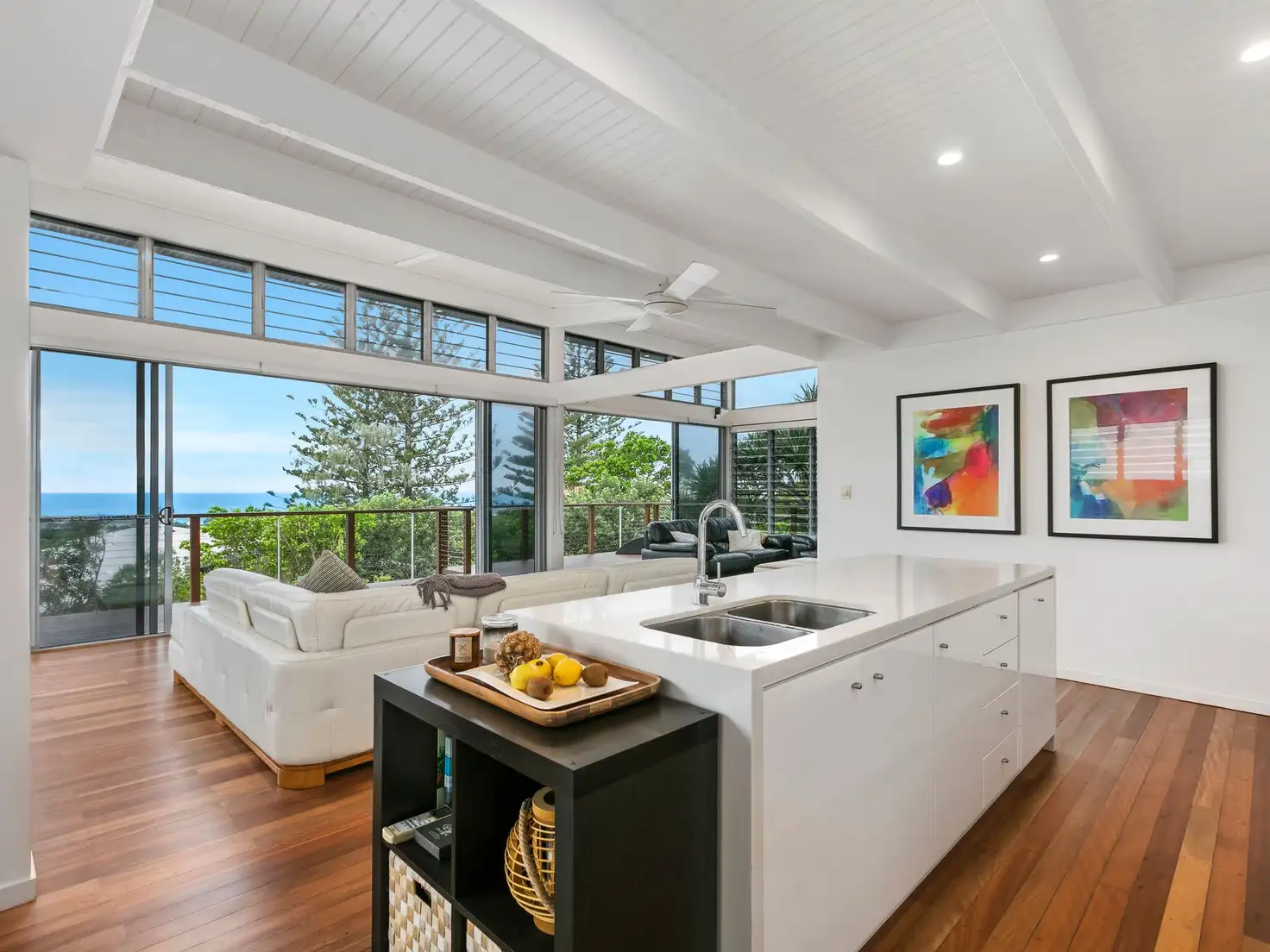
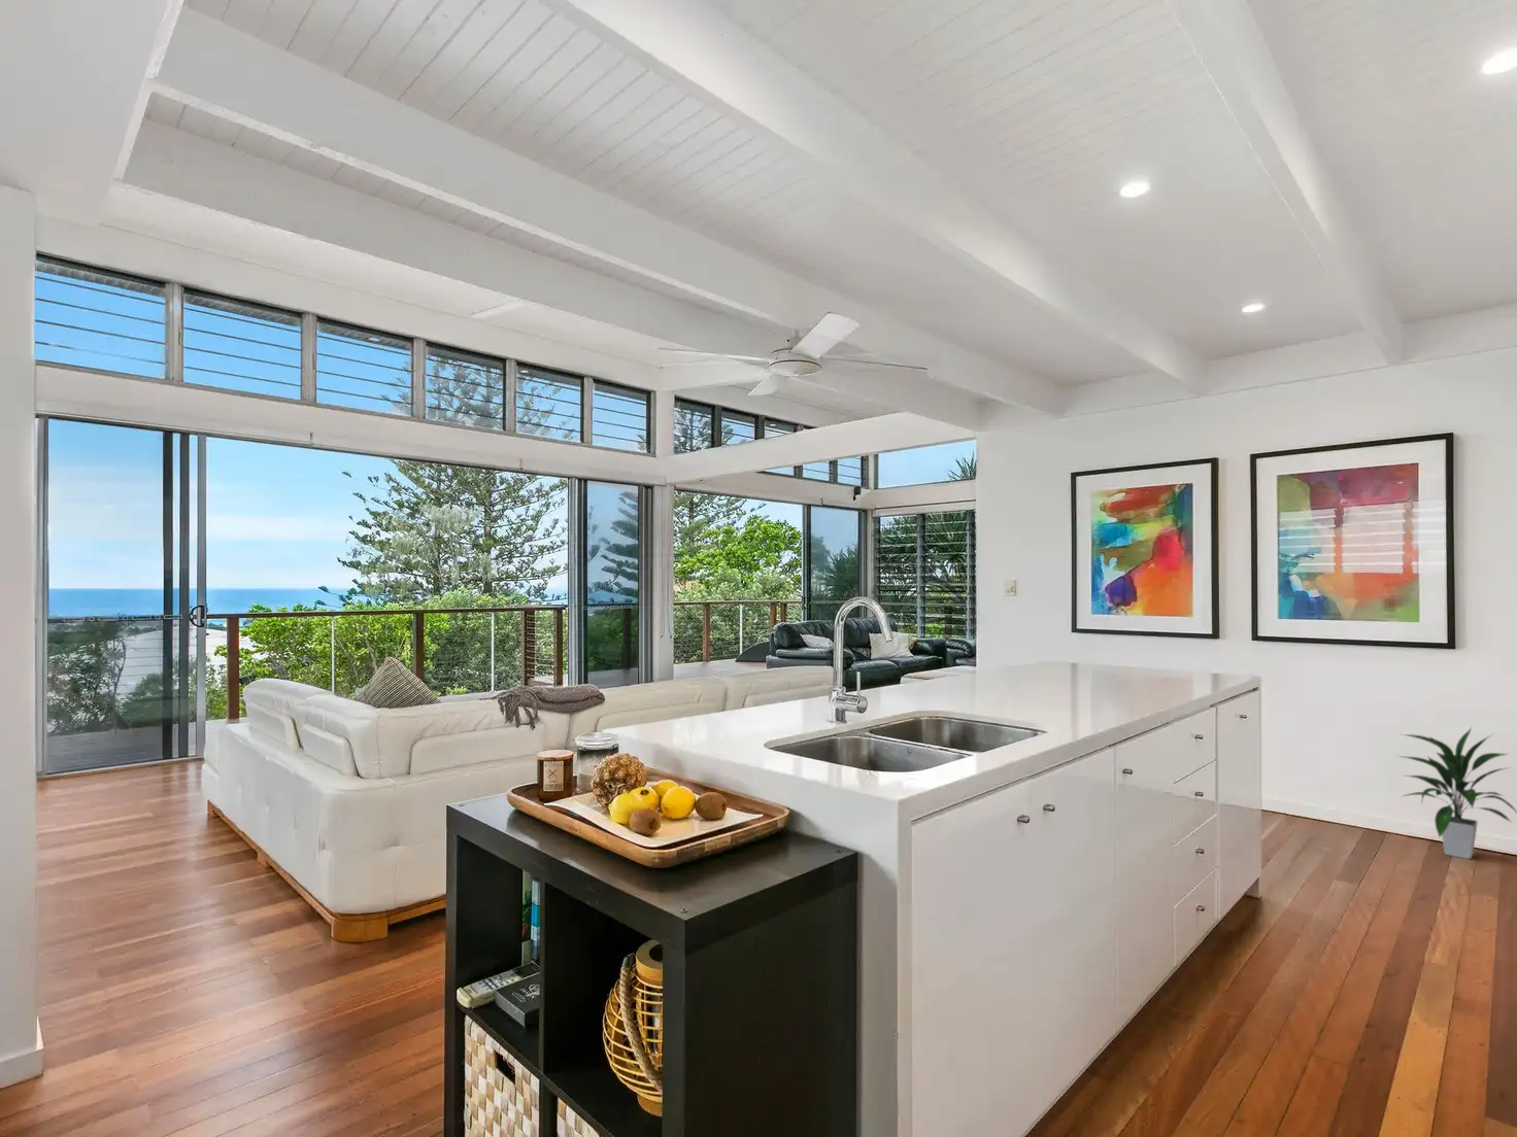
+ indoor plant [1394,727,1517,860]
